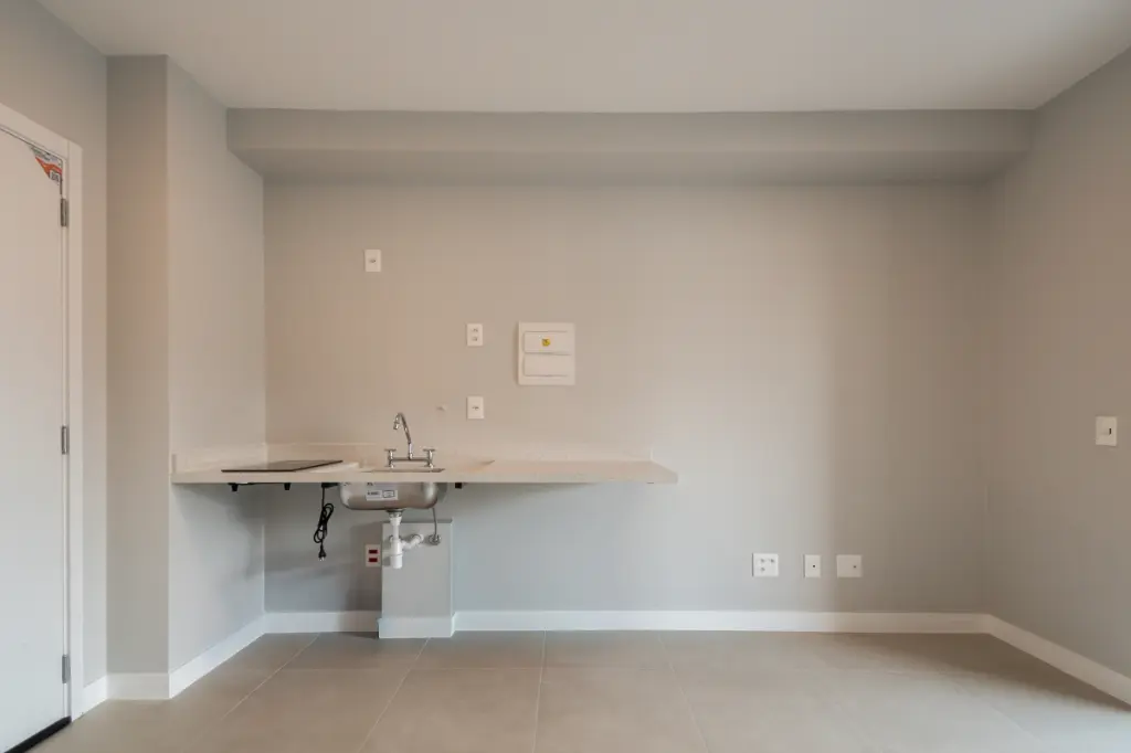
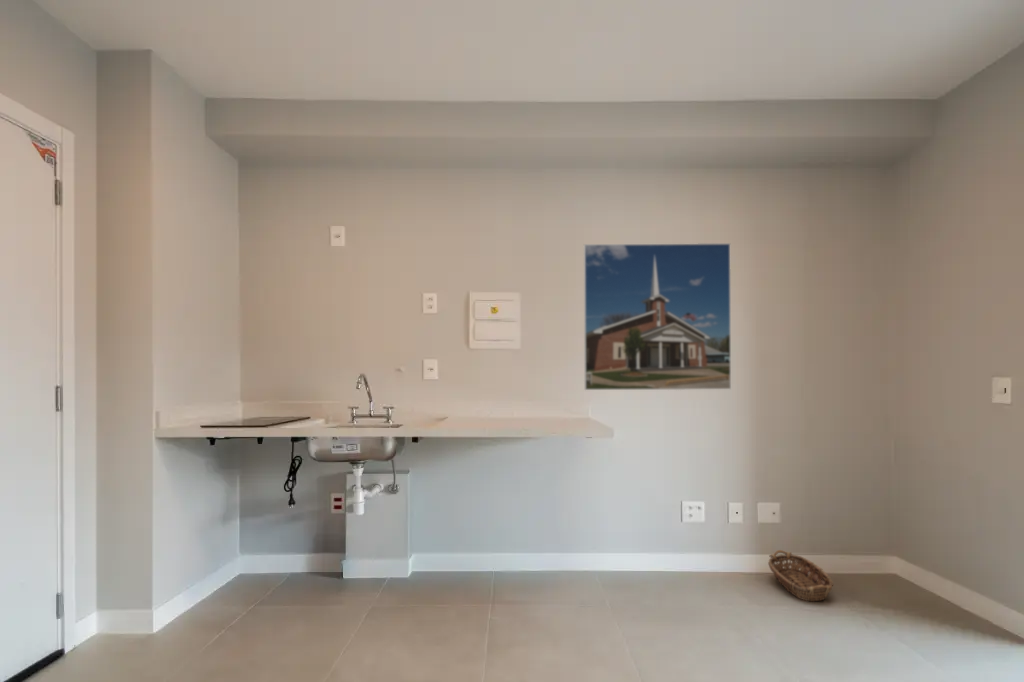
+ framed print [583,242,732,391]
+ basket [767,549,834,603]
